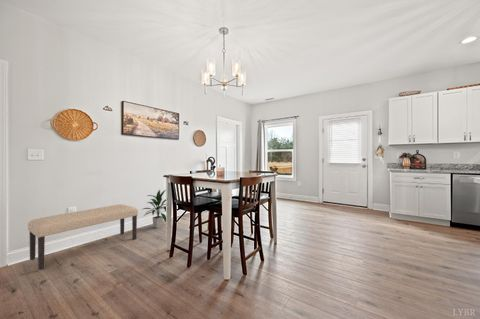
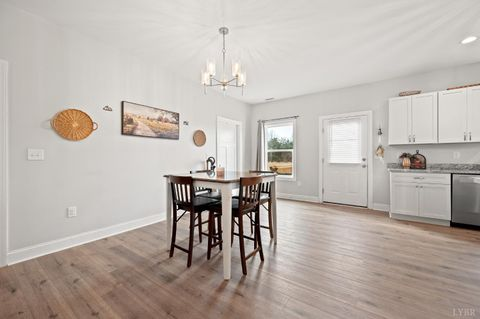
- indoor plant [140,189,167,229]
- bench [27,203,139,271]
